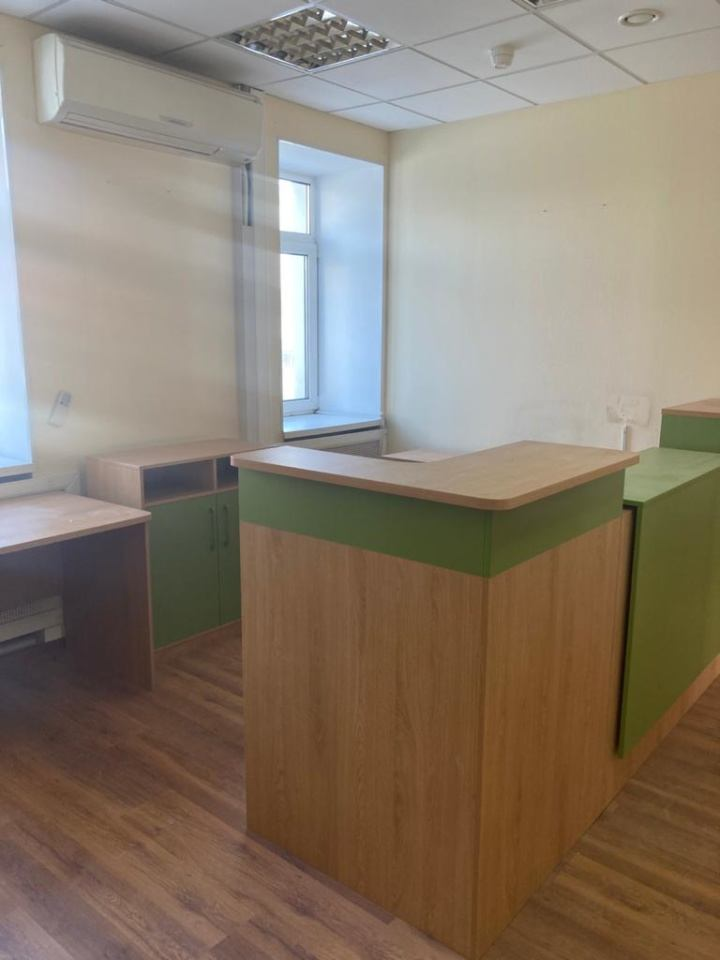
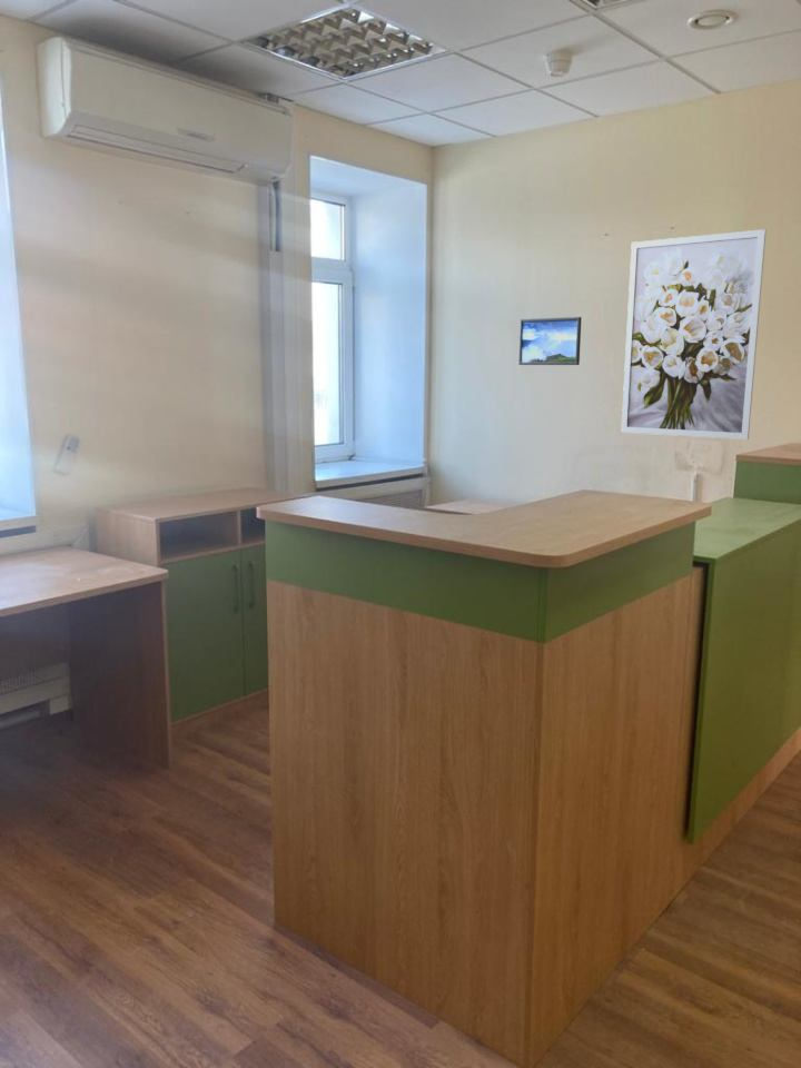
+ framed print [517,316,582,366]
+ wall art [620,228,768,441]
